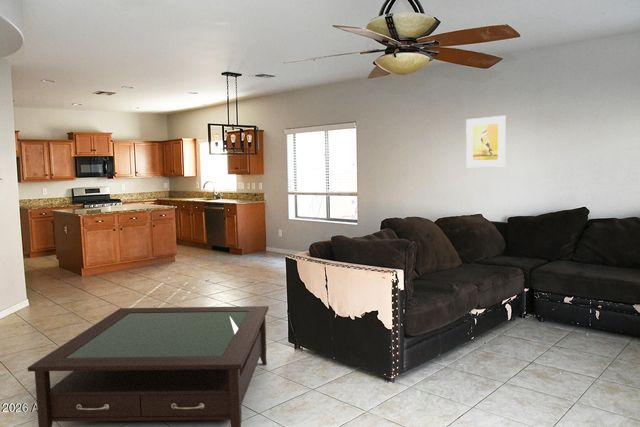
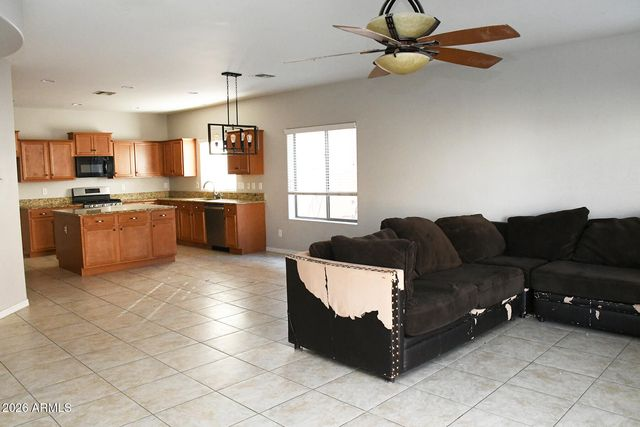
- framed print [465,115,506,168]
- coffee table [27,305,270,427]
